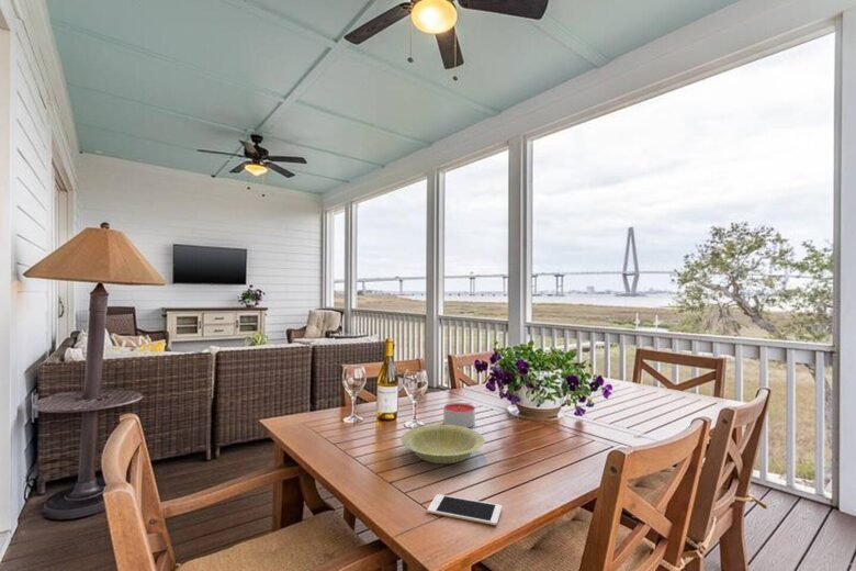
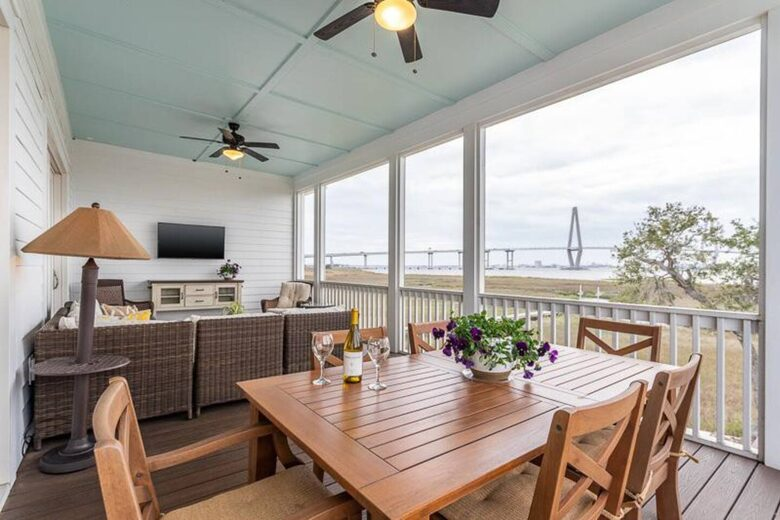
- cell phone [426,493,503,526]
- candle [442,402,476,428]
- bowl [401,424,486,464]
